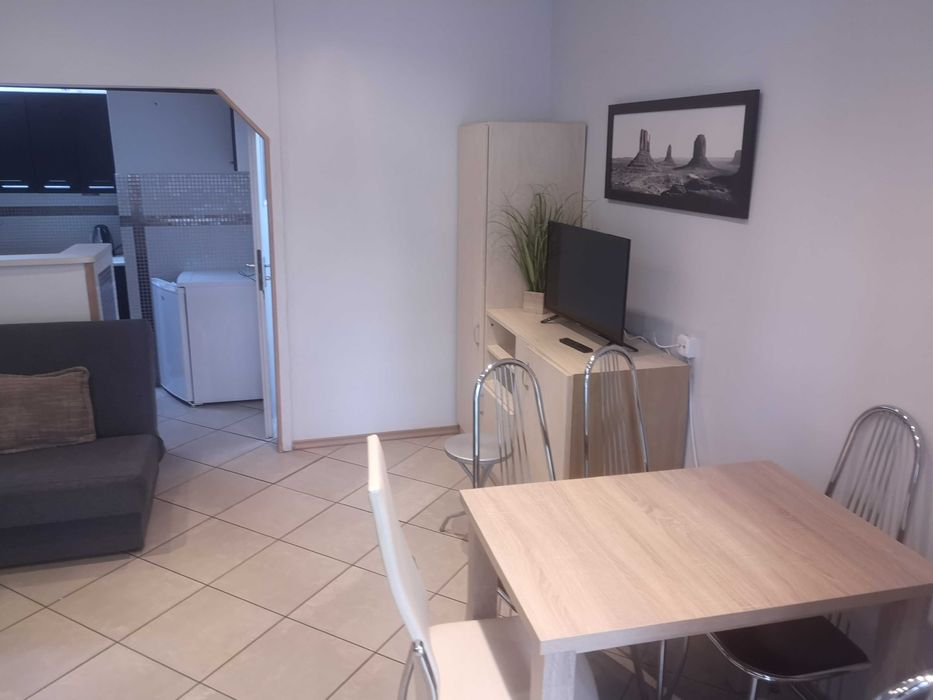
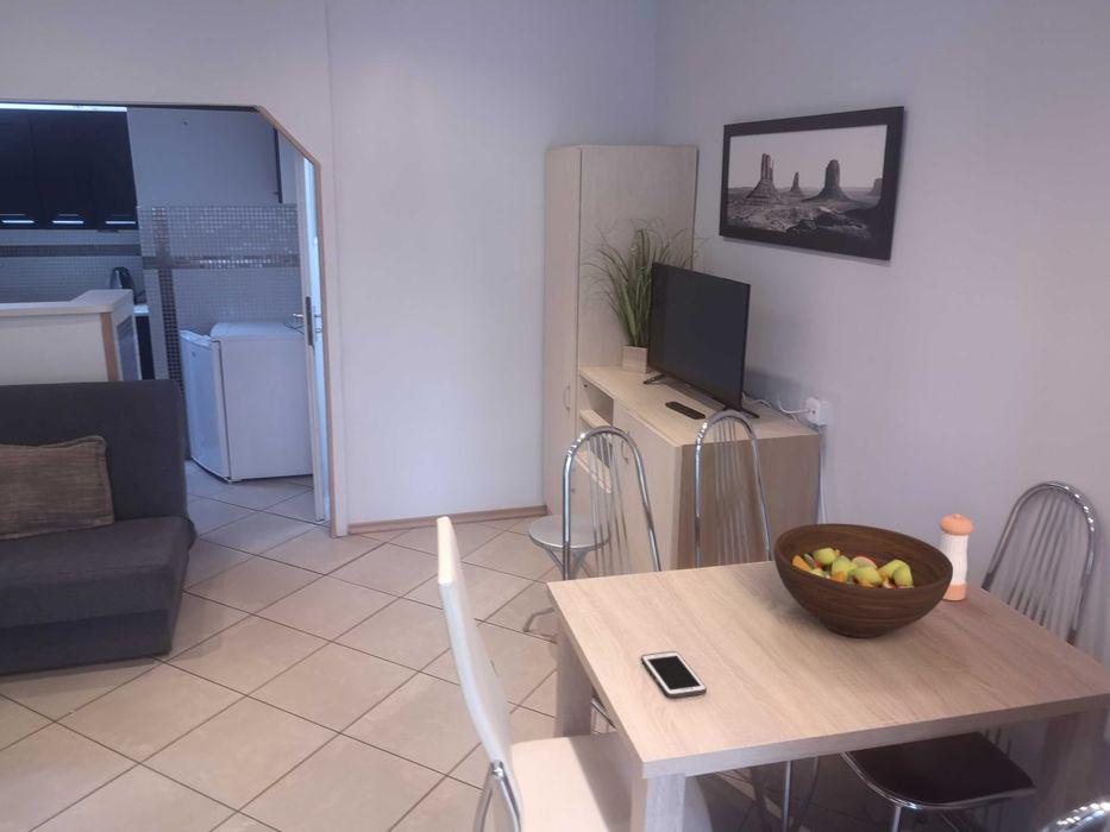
+ pepper shaker [939,512,974,601]
+ cell phone [640,650,708,699]
+ fruit bowl [772,522,953,639]
